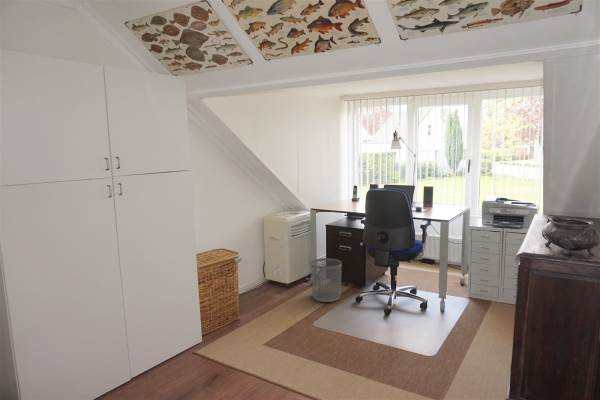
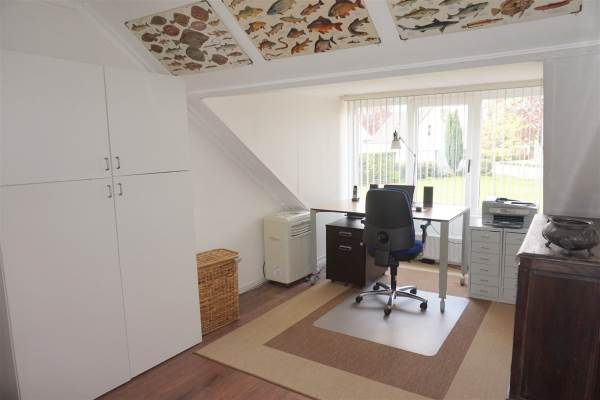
- waste bin [309,257,343,303]
